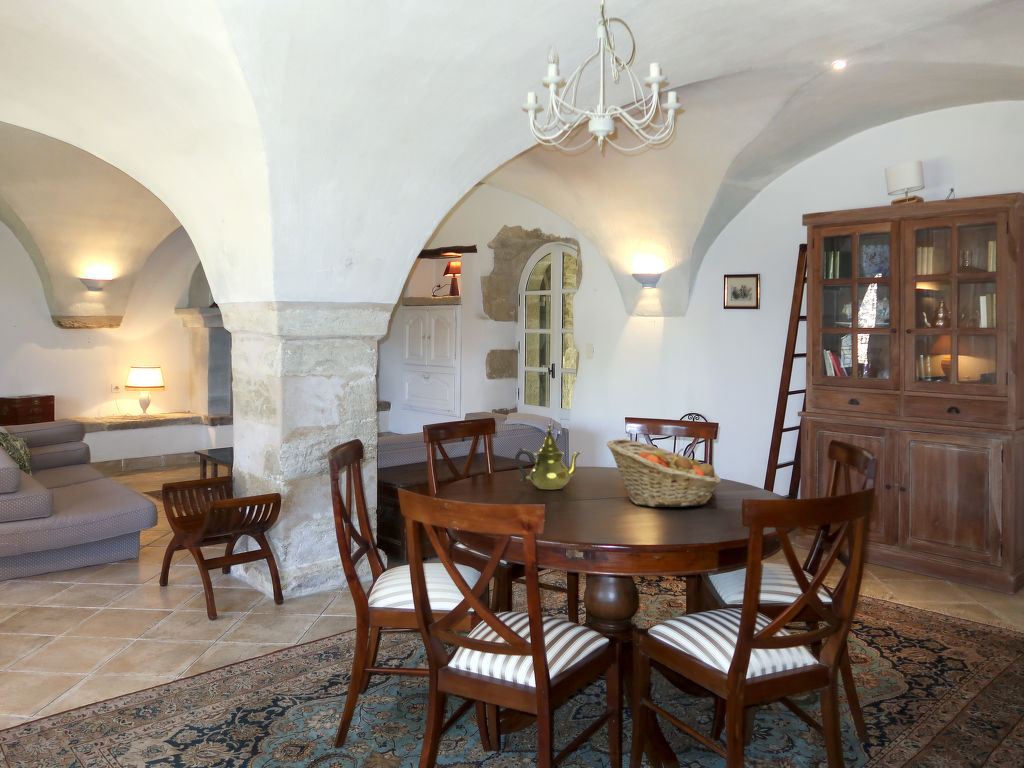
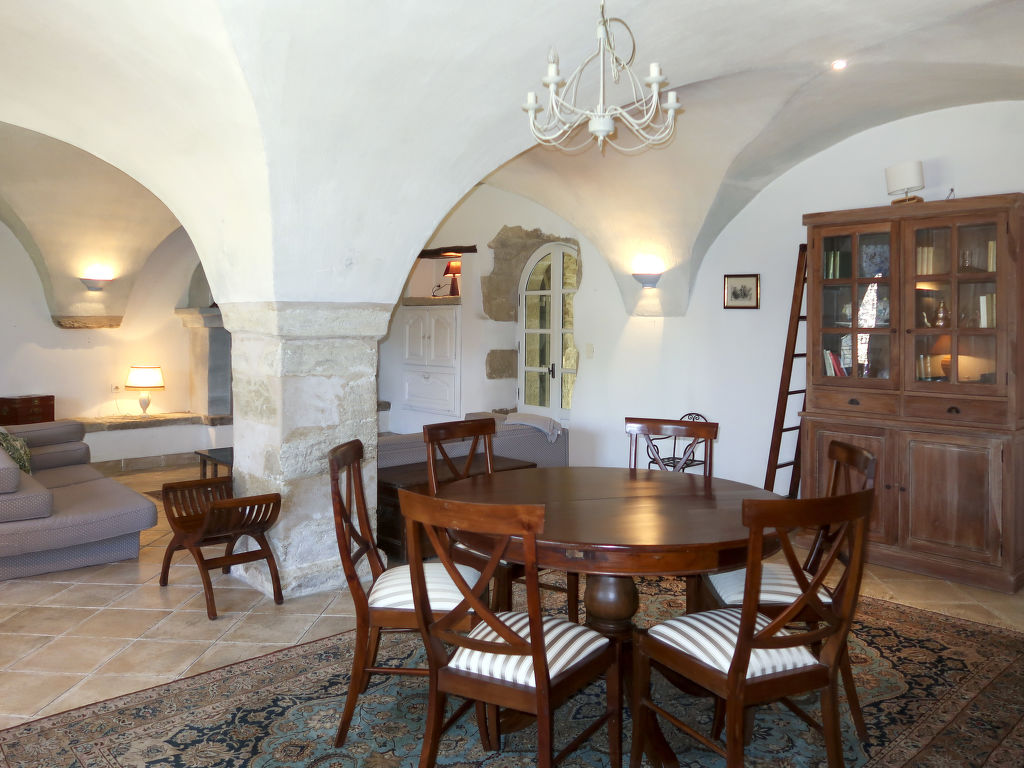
- teapot [514,424,582,490]
- fruit basket [606,438,722,508]
